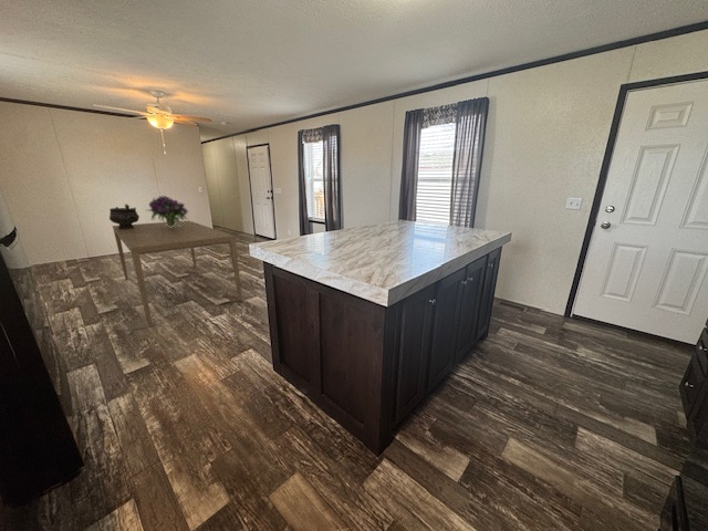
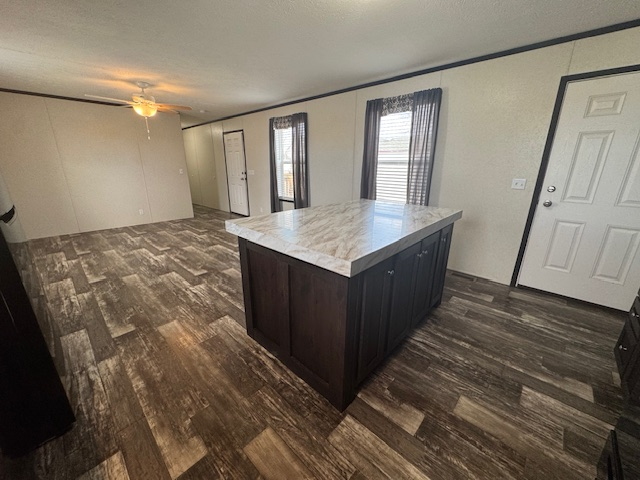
- dining table [112,219,243,327]
- vessel [108,202,140,229]
- bouquet [145,195,190,228]
